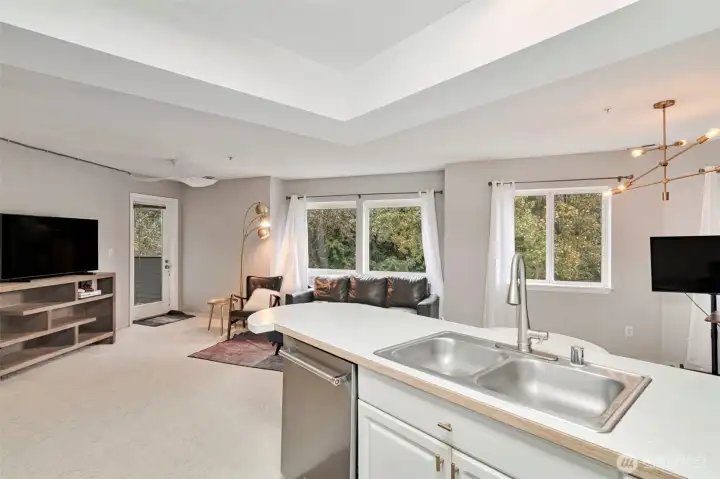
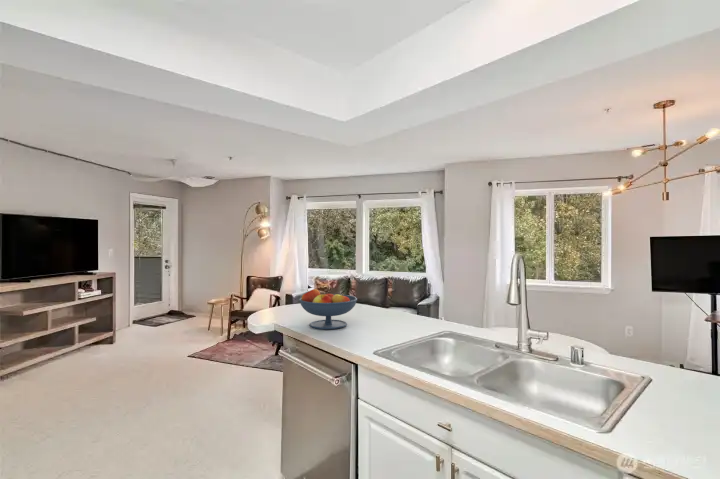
+ fruit bowl [298,288,358,330]
